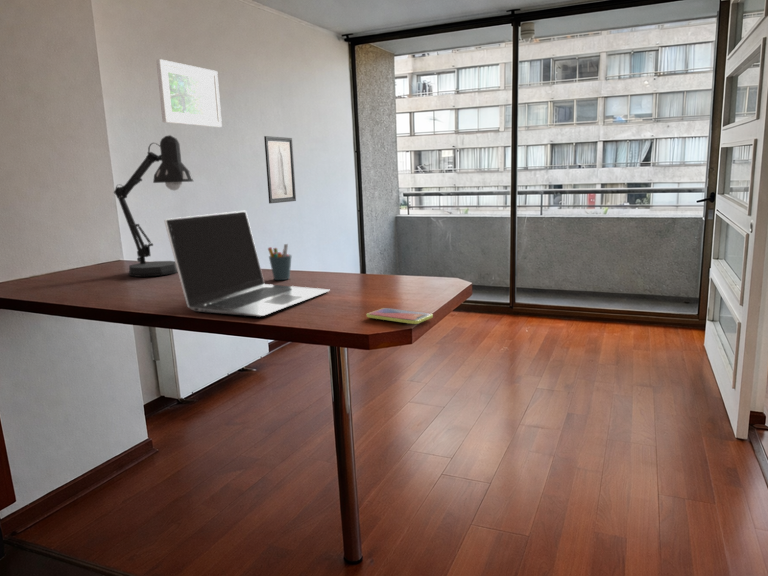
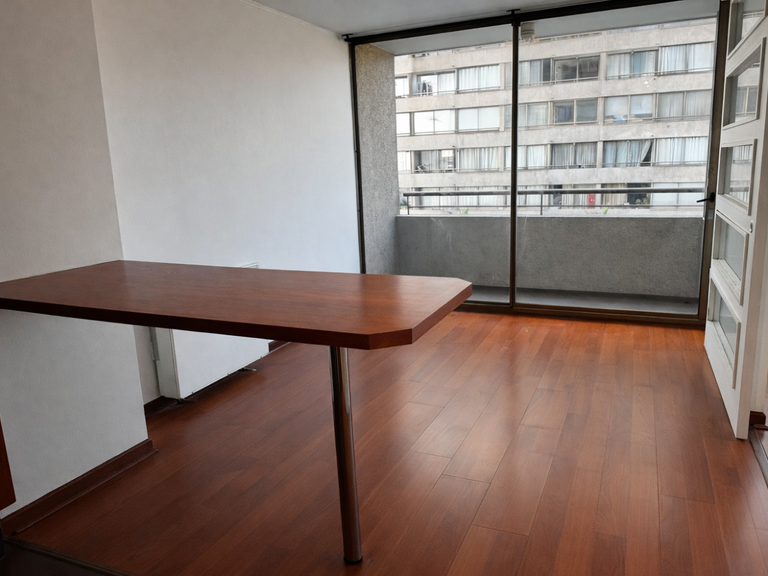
- wall art [263,135,297,204]
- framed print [155,58,223,128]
- smartphone [366,307,434,326]
- desk lamp [113,134,194,278]
- pen holder [267,243,293,281]
- laptop [164,210,331,318]
